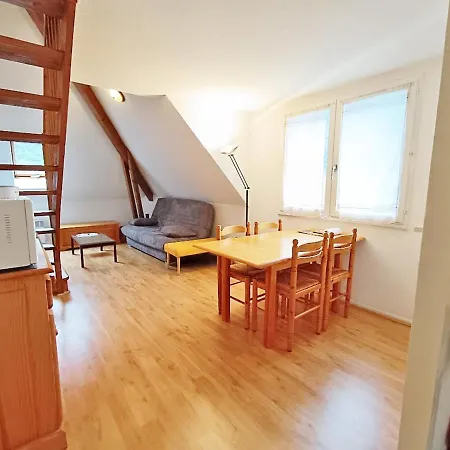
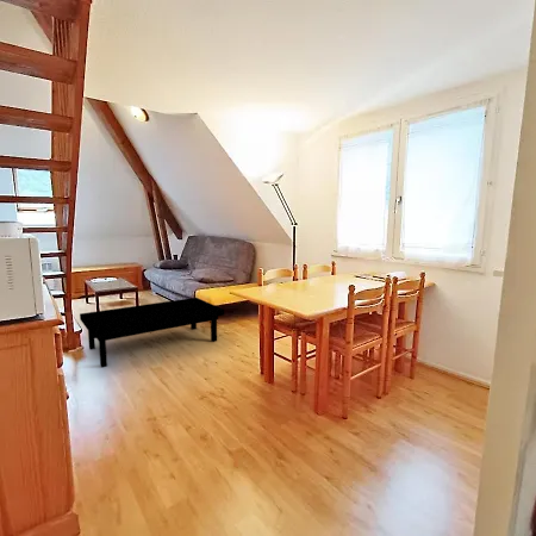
+ coffee table [79,297,225,368]
